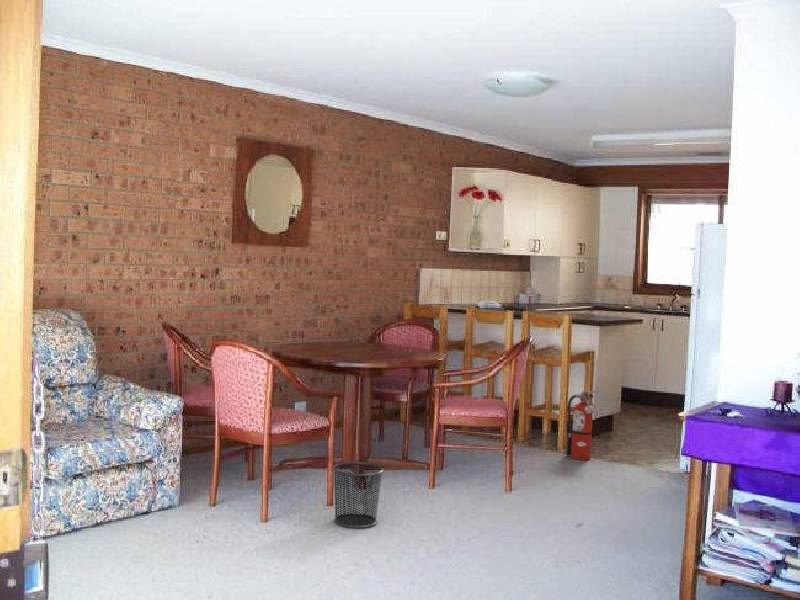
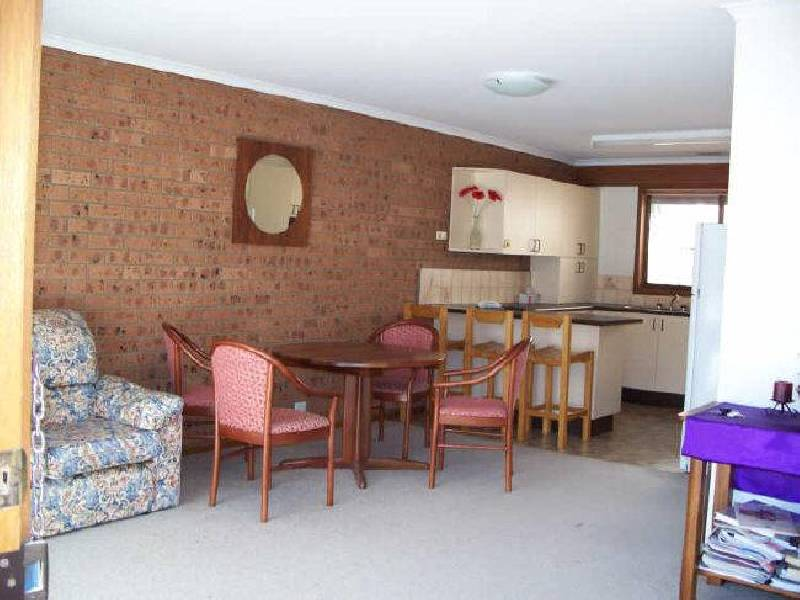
- fire extinguisher [565,389,602,461]
- waste bin [332,461,385,529]
